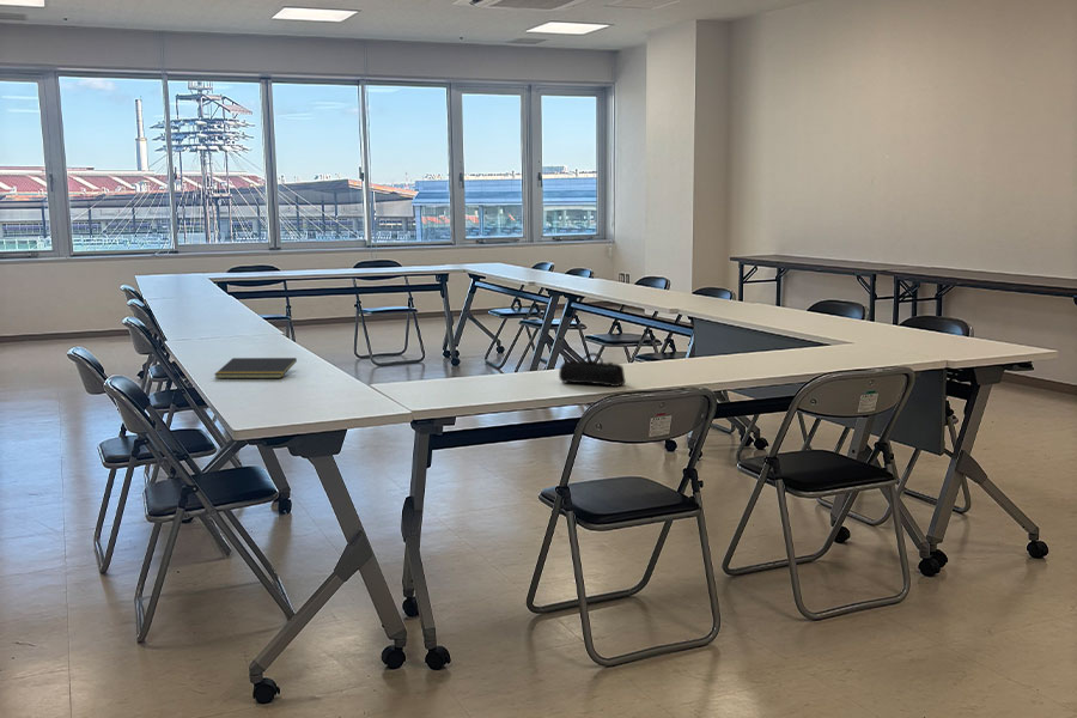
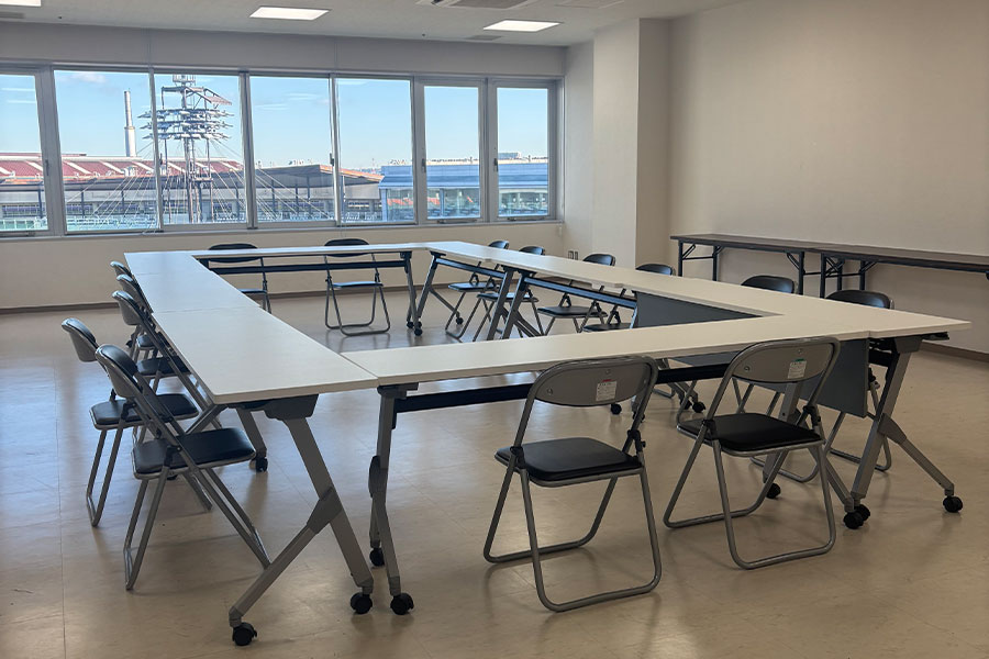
- notepad [213,357,298,379]
- pencil case [558,352,627,388]
